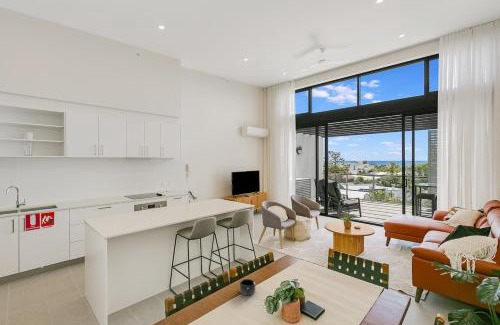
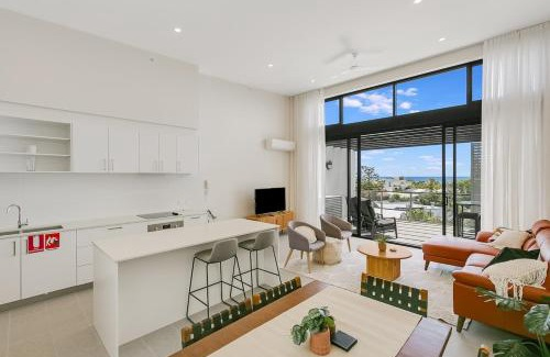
- mug [238,278,256,296]
